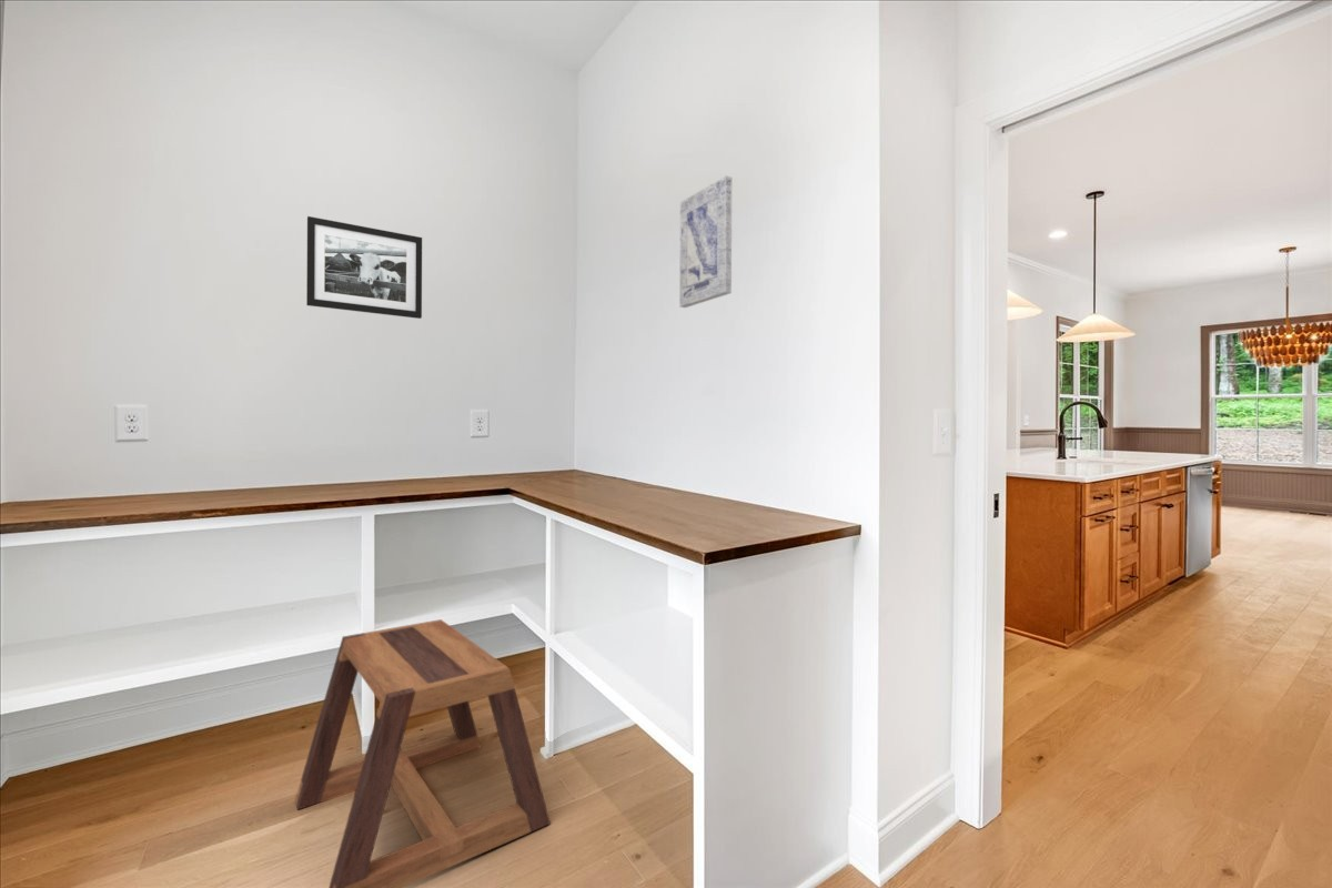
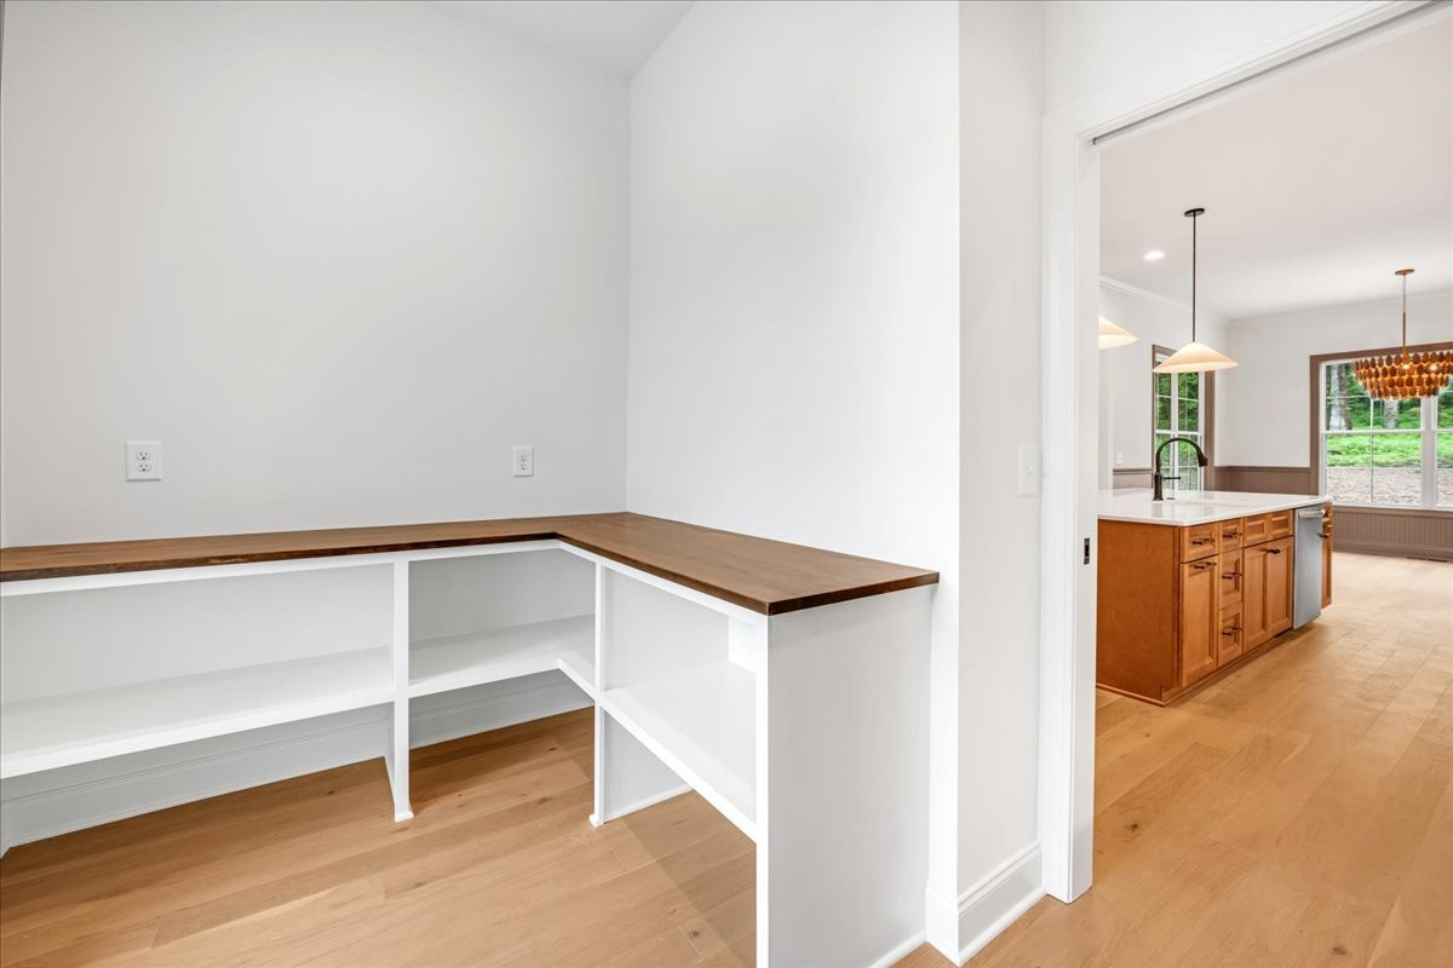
- picture frame [305,215,423,320]
- stool [294,618,552,888]
- wall art [678,174,733,309]
